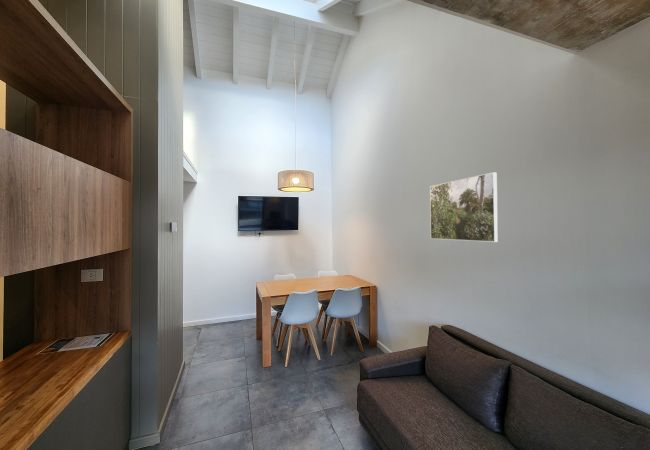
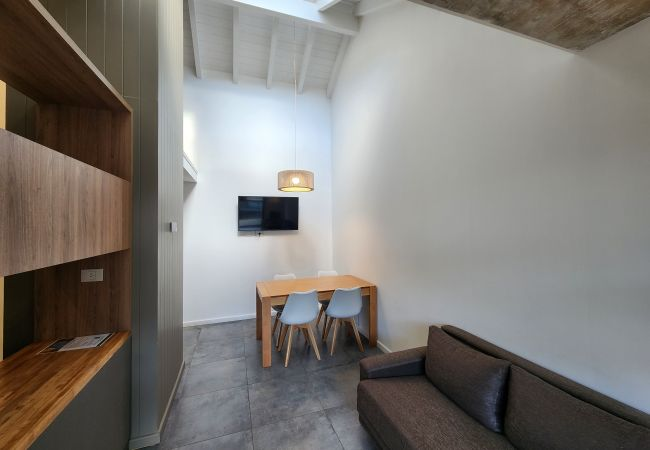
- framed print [429,171,499,243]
